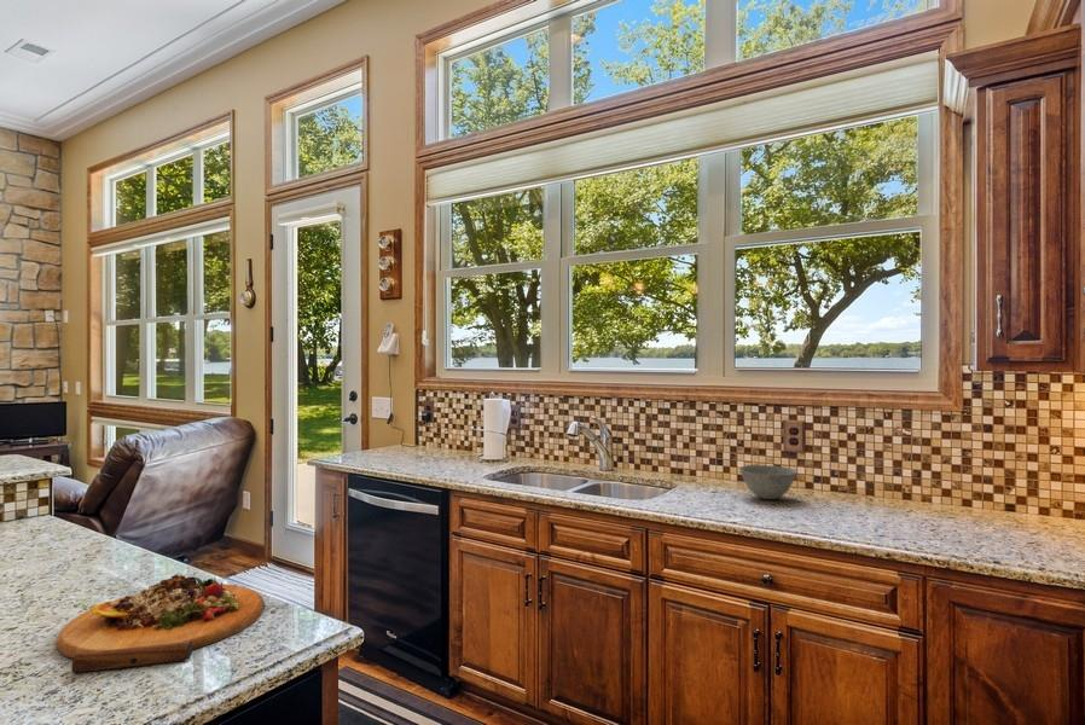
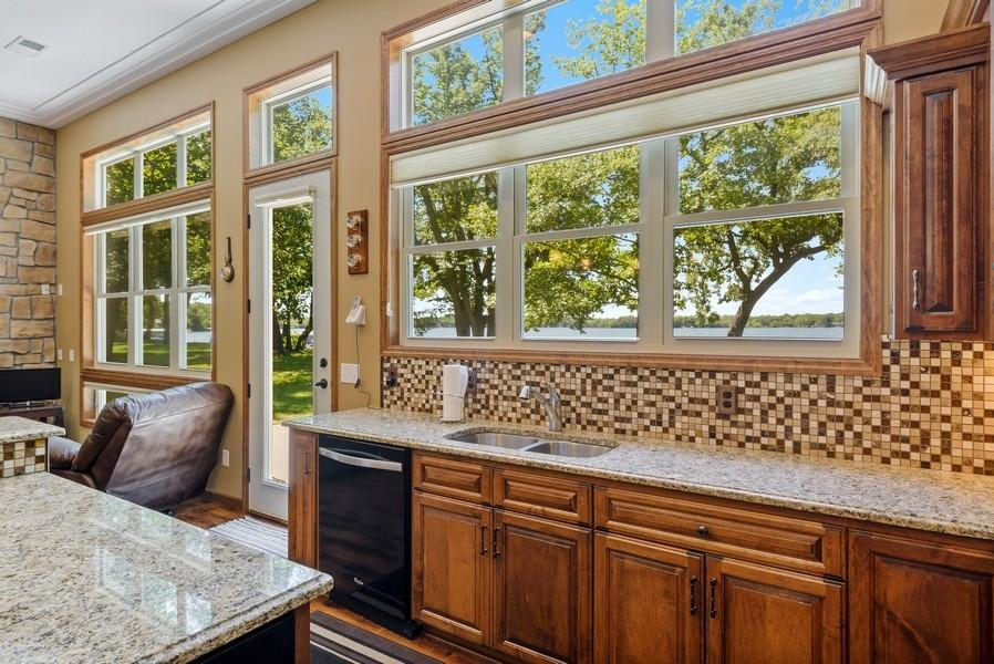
- cutting board [54,574,266,673]
- bowl [738,464,799,500]
